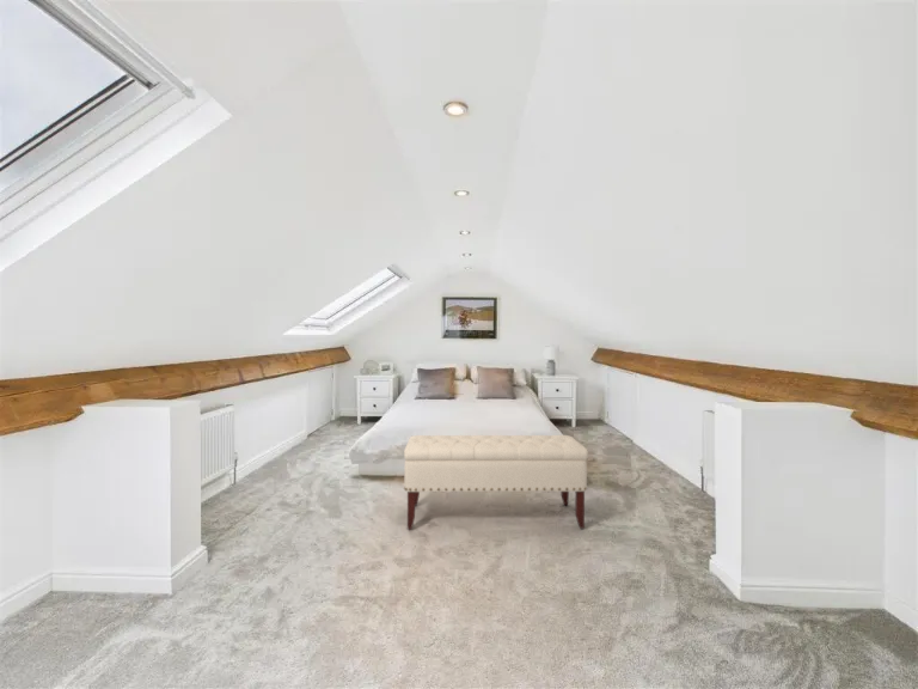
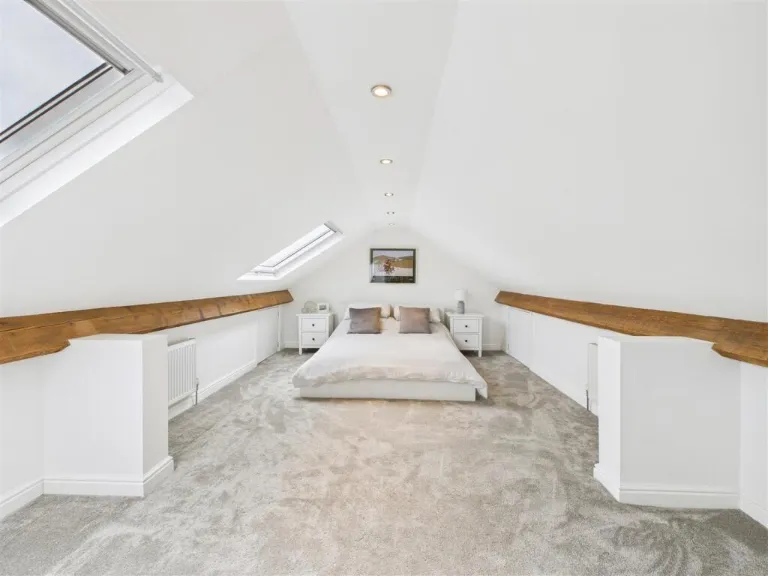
- bench [403,434,589,531]
